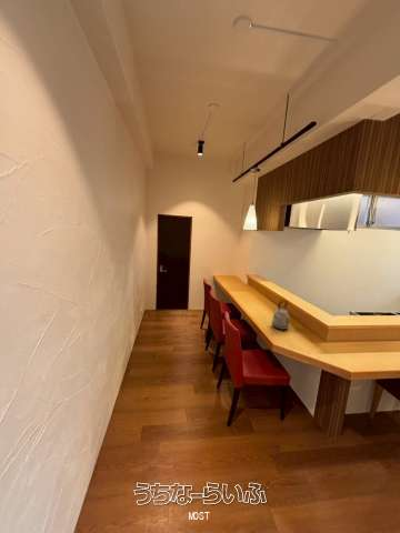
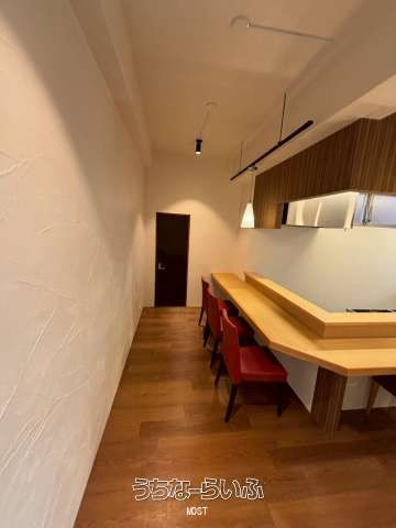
- kettle [270,299,290,331]
